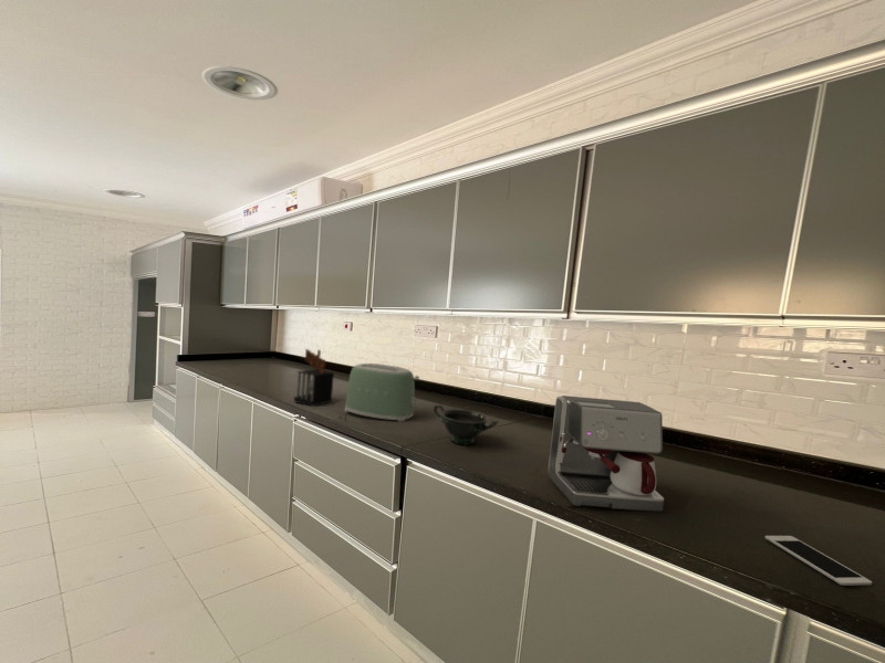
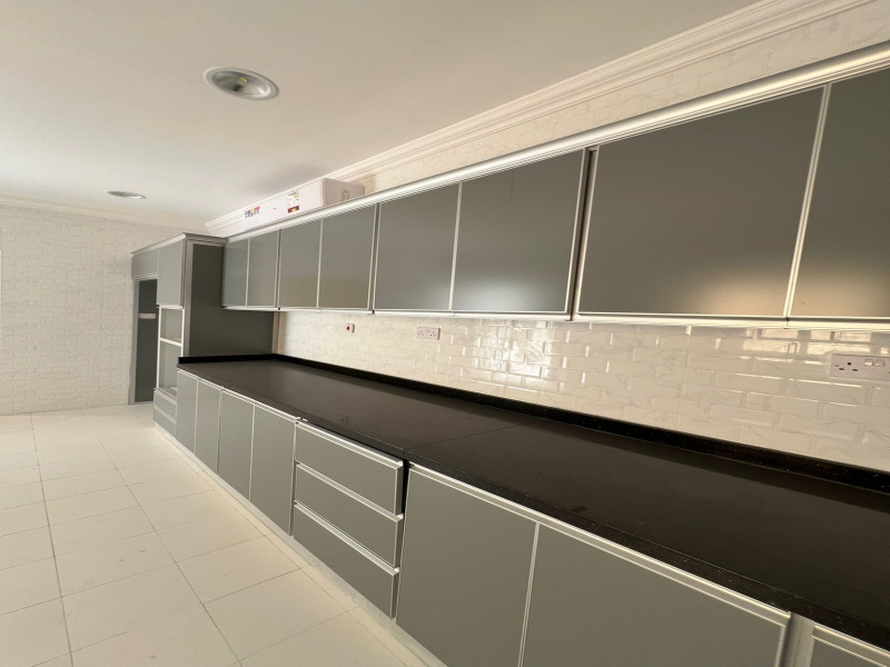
- bowl [433,404,499,446]
- knife block [293,348,335,408]
- coffee maker [548,394,665,513]
- toaster [344,362,420,422]
- cell phone [764,535,873,587]
